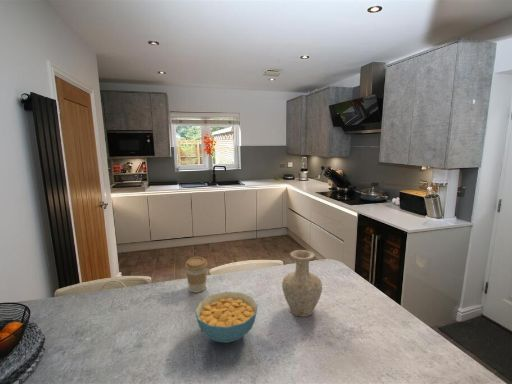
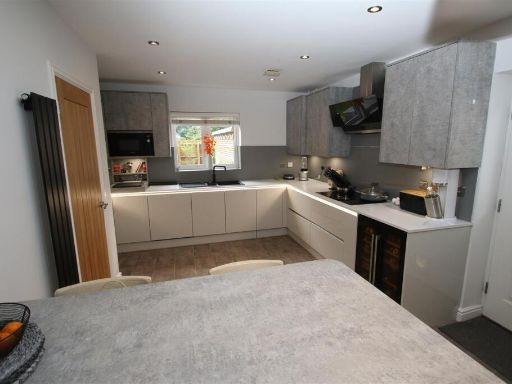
- coffee cup [184,256,209,293]
- vase [281,249,323,318]
- cereal bowl [194,291,258,344]
